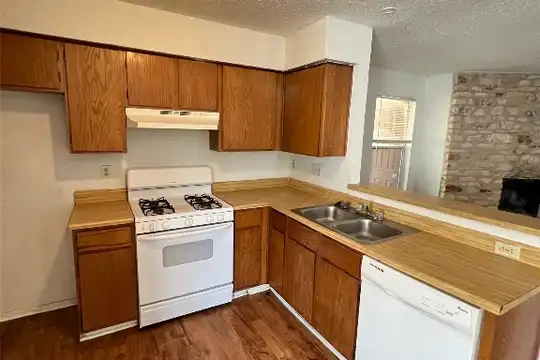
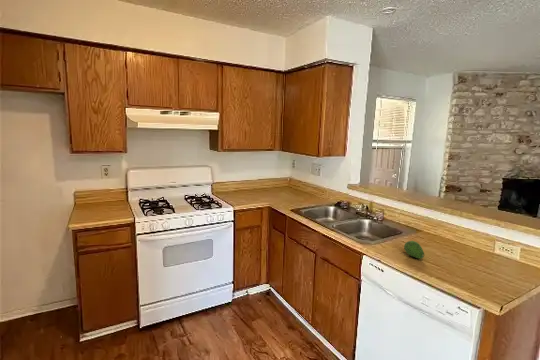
+ fruit [403,240,425,259]
